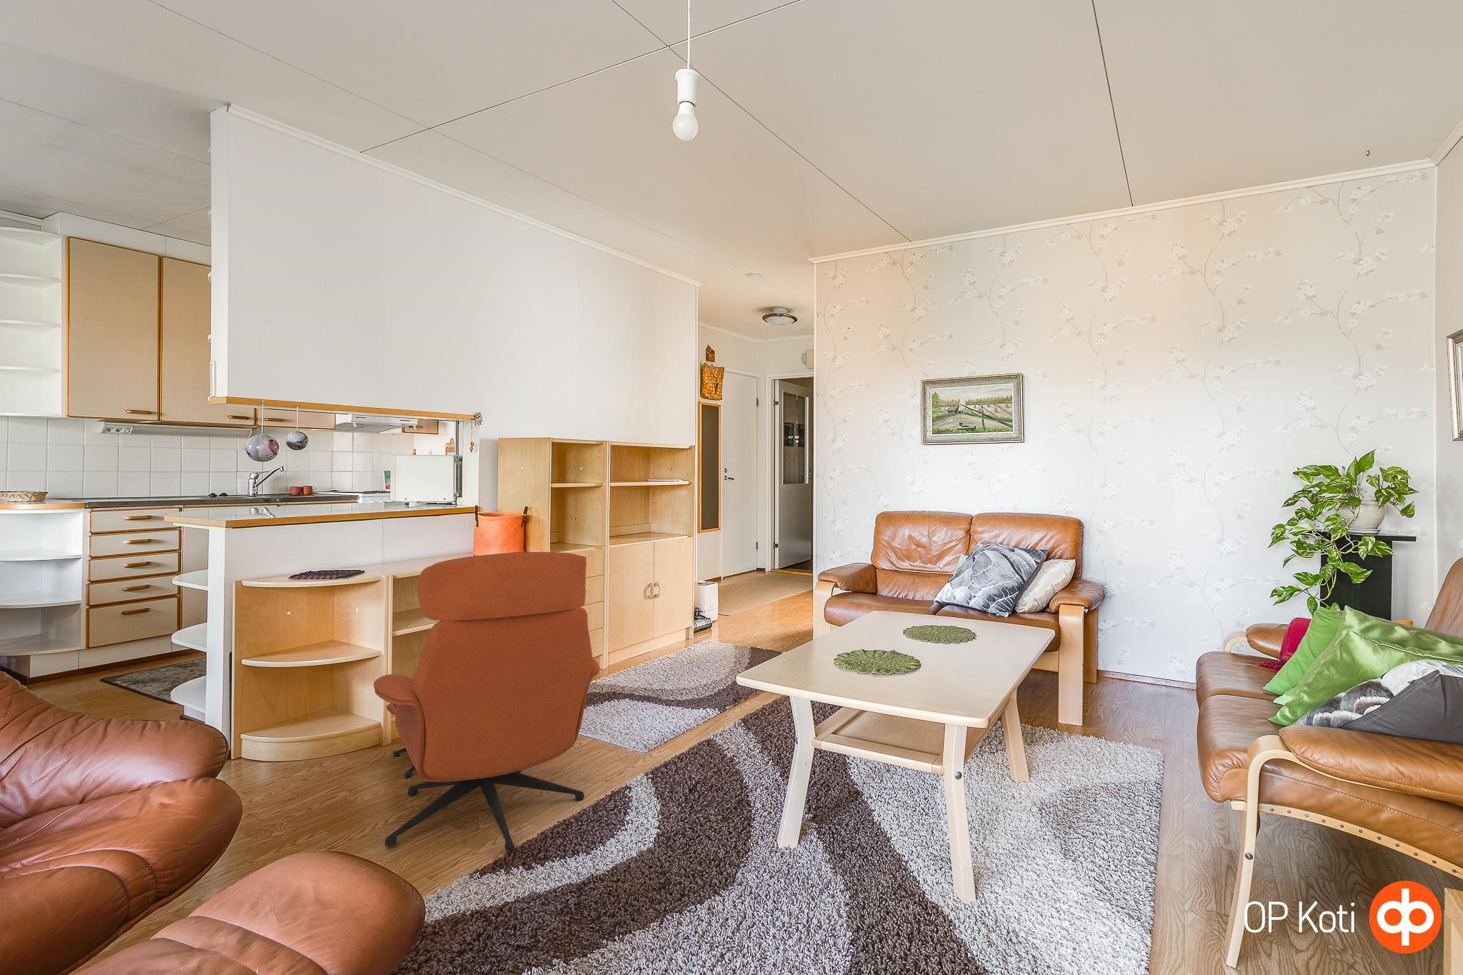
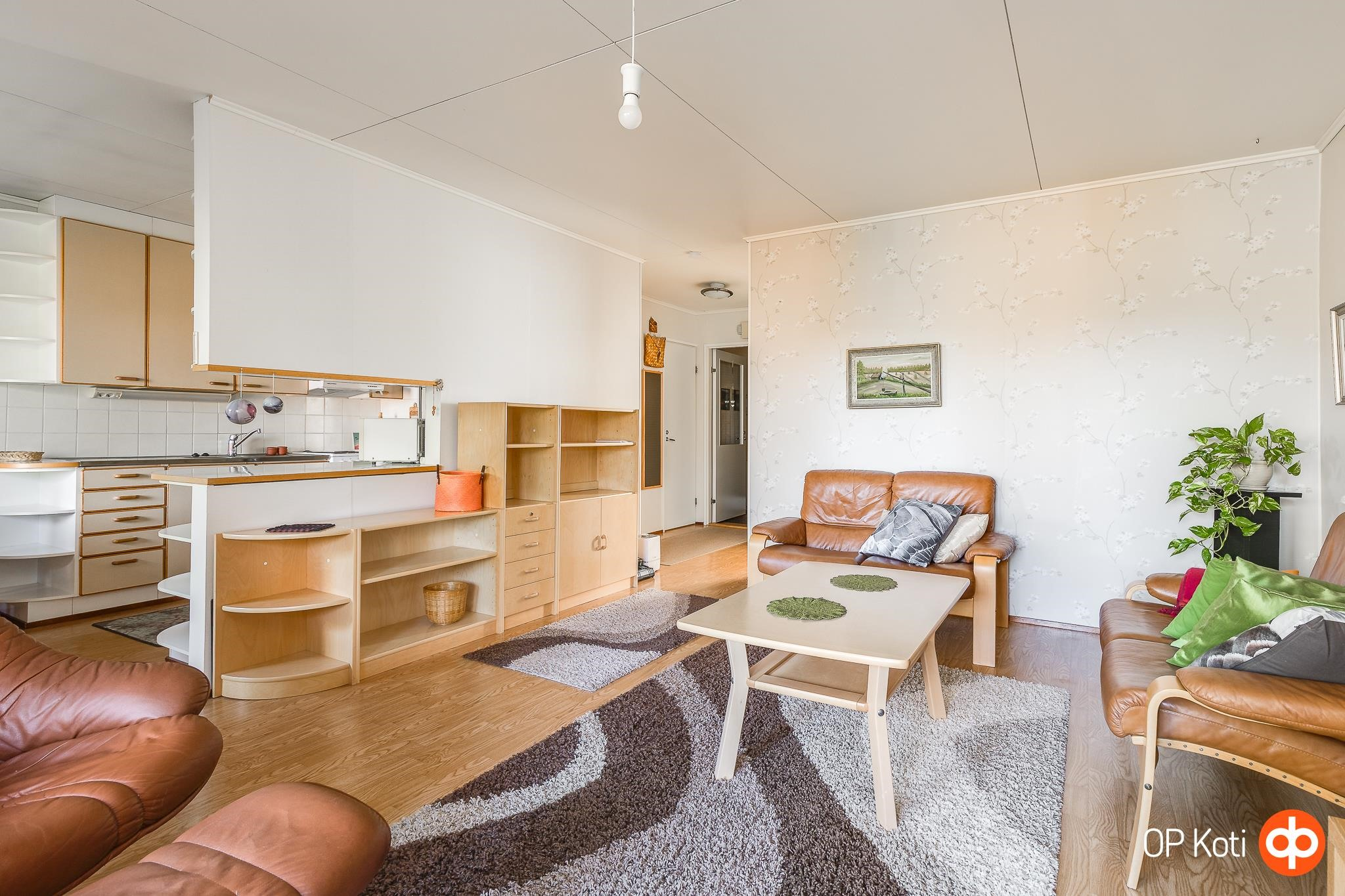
- lounge chair [373,552,600,851]
